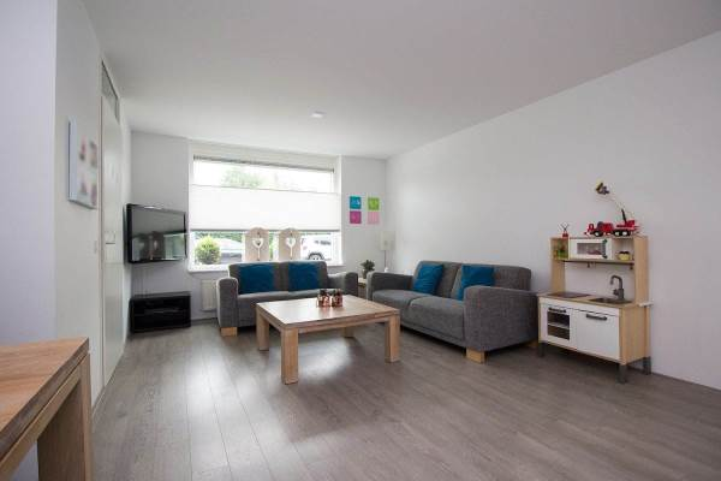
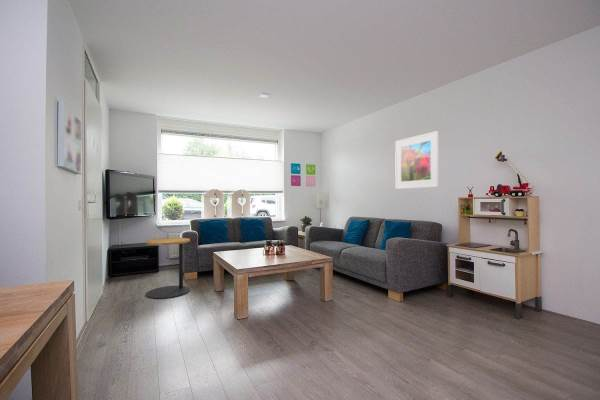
+ side table [145,237,191,300]
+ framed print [394,130,440,190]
